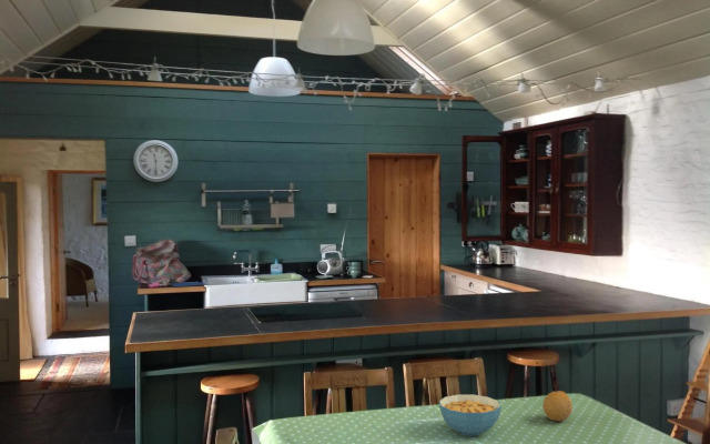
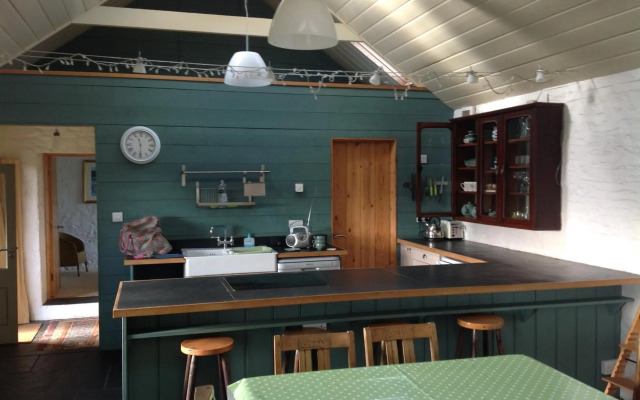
- cereal bowl [438,394,503,437]
- fruit [541,390,574,422]
